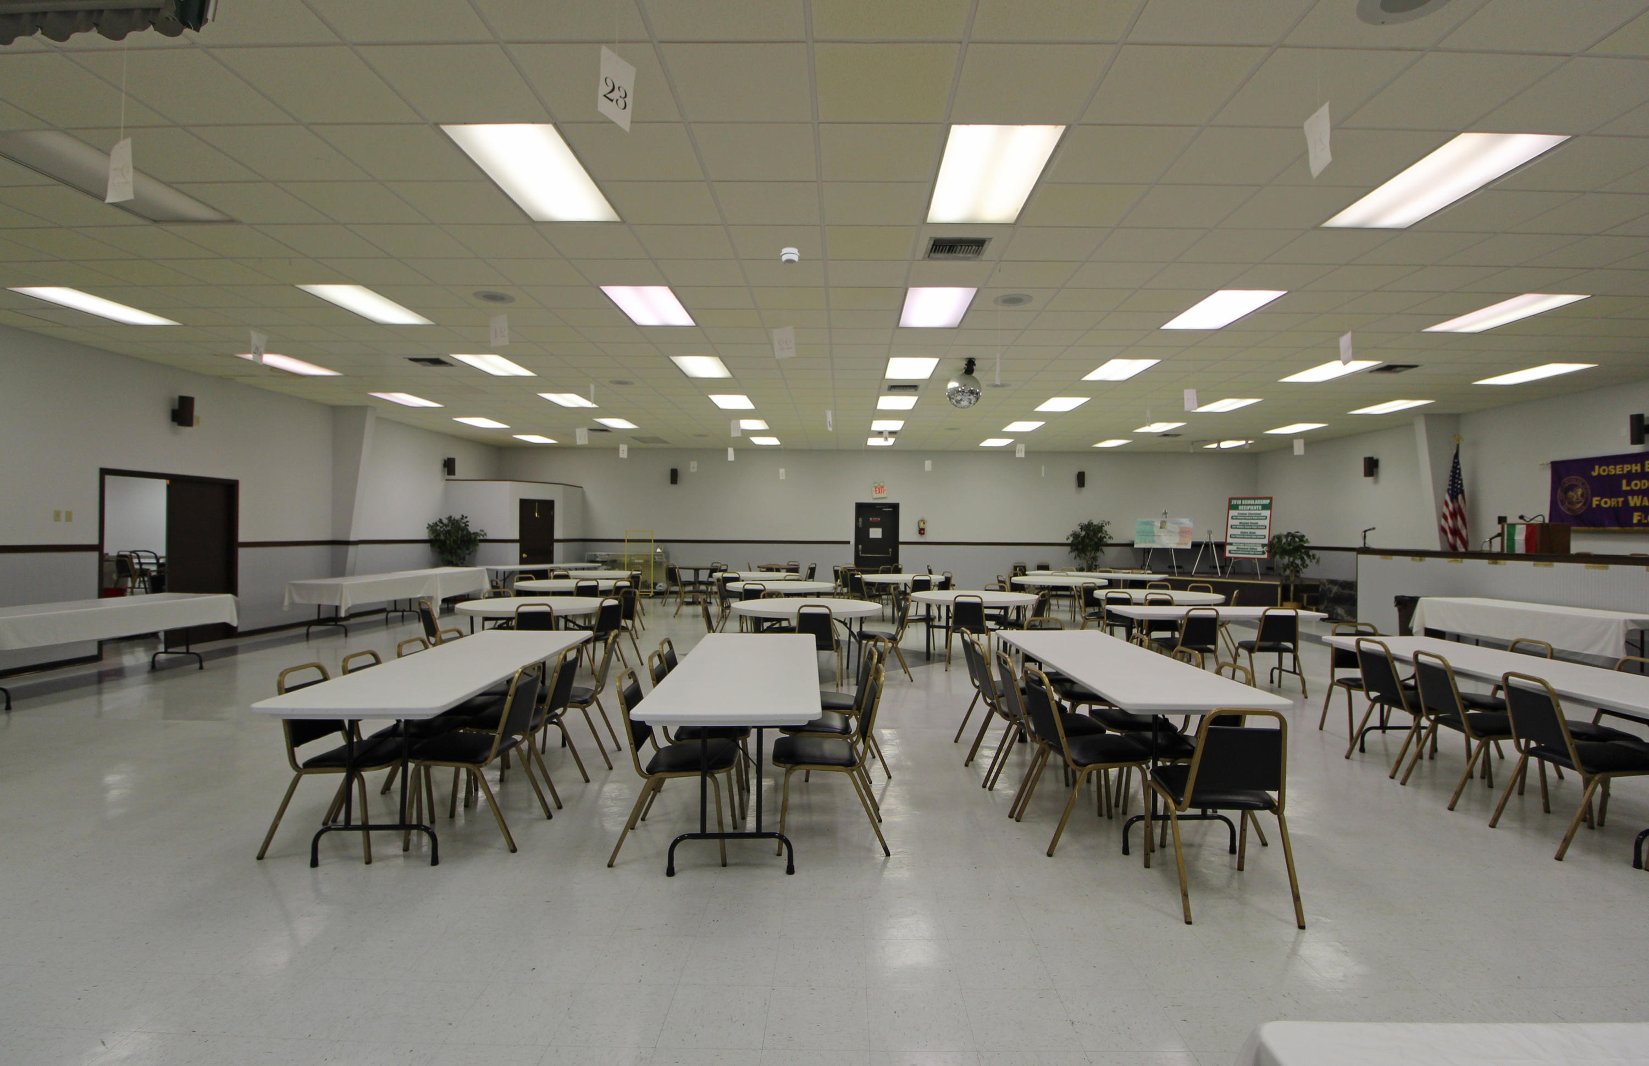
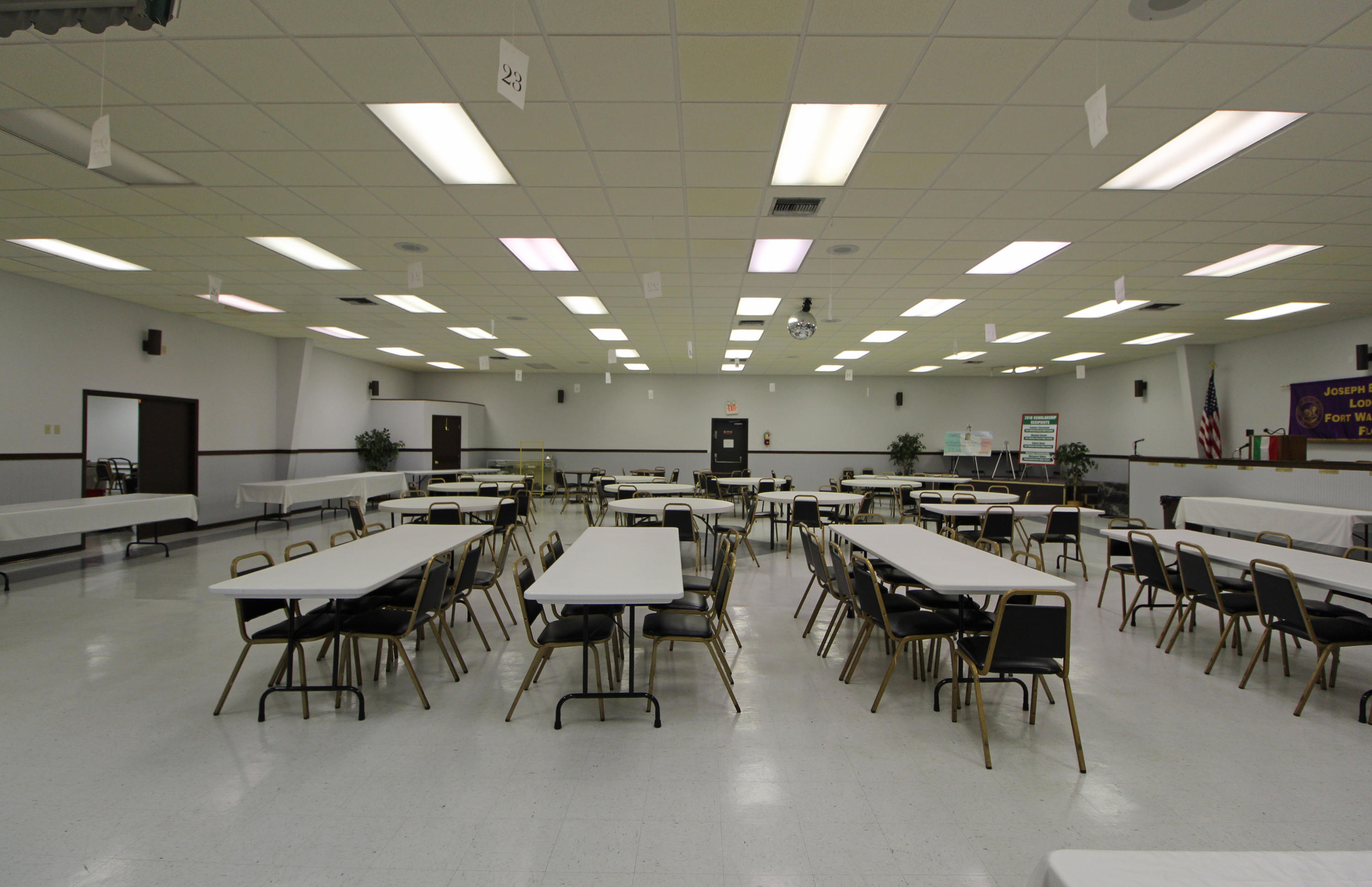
- smoke detector [780,246,799,264]
